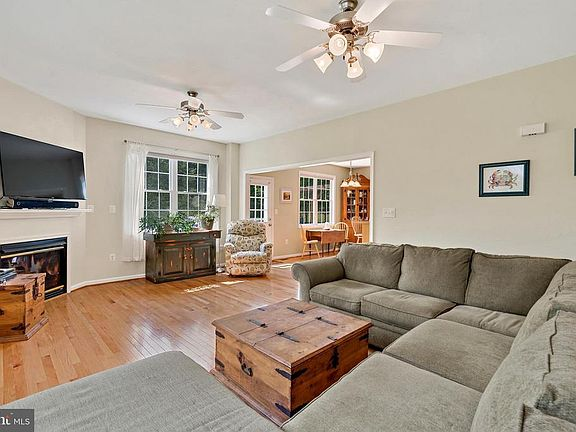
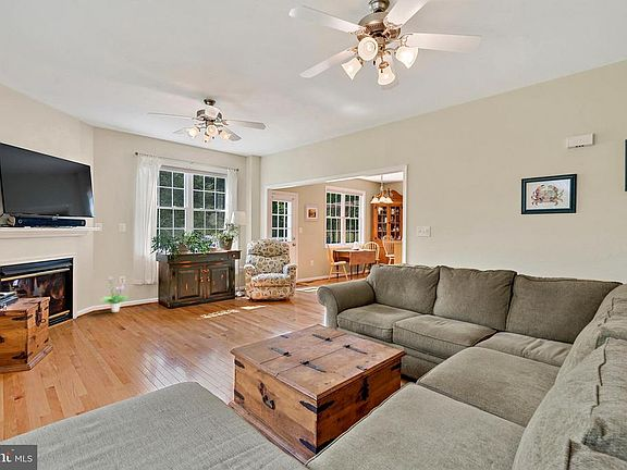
+ potted plant [99,275,131,313]
